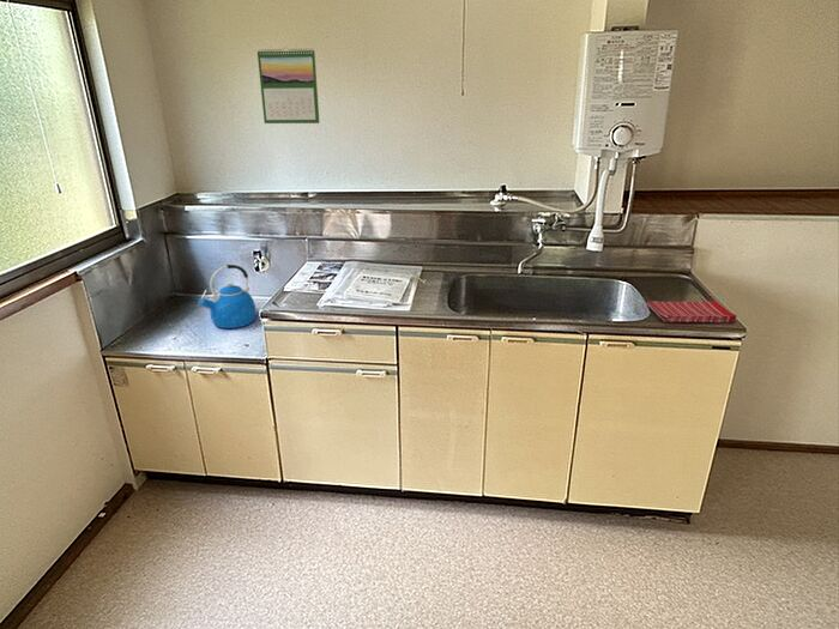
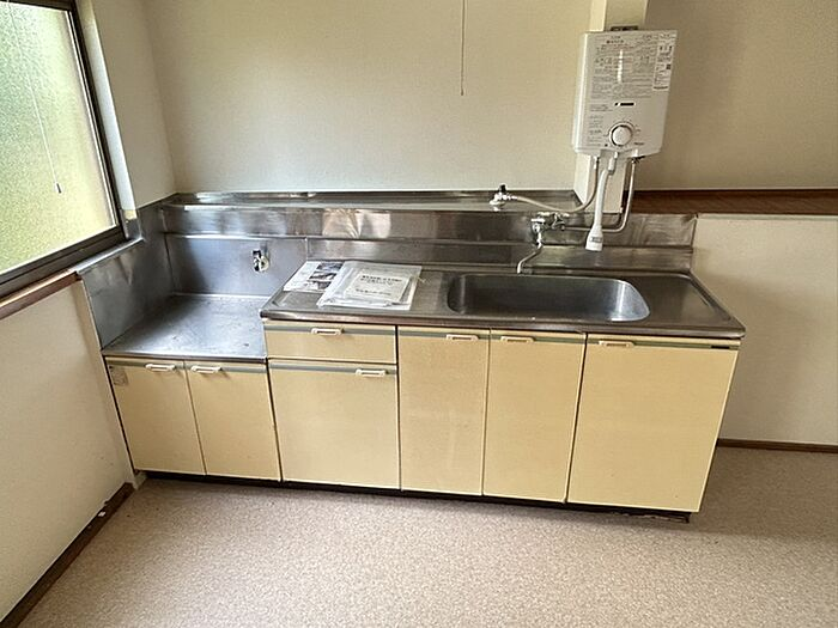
- calendar [256,47,321,125]
- dish towel [646,300,737,323]
- kettle [197,264,258,329]
